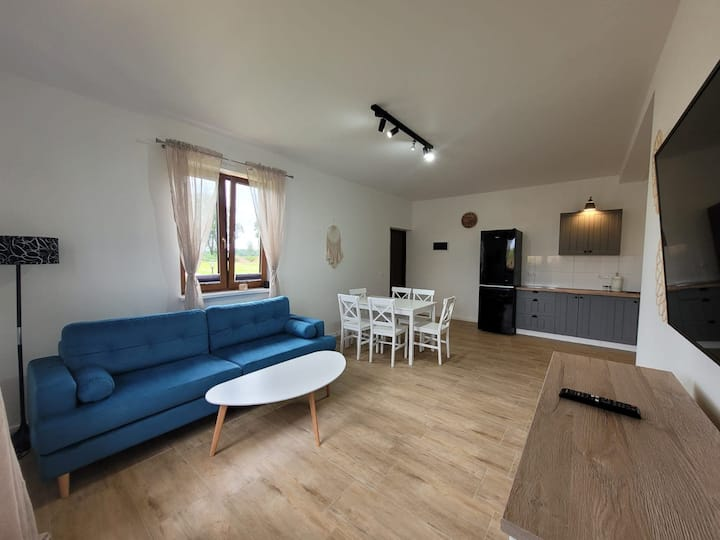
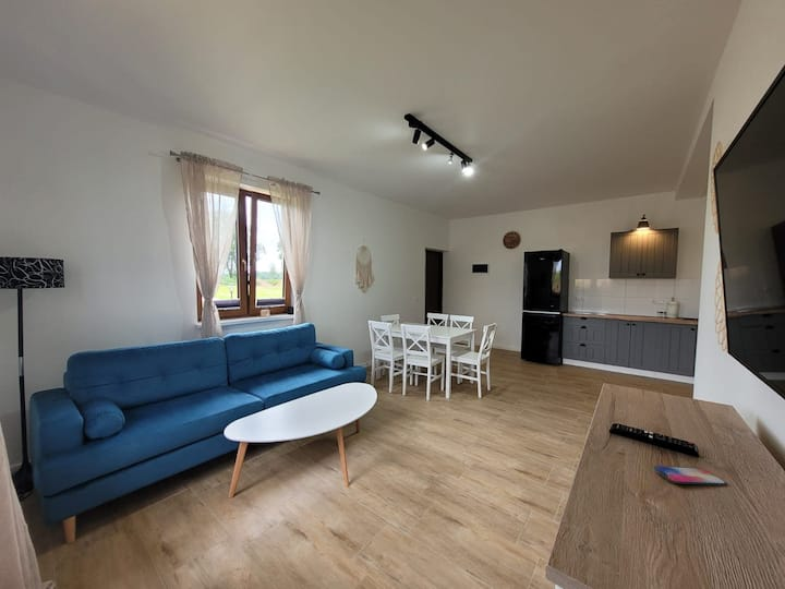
+ smartphone [653,466,727,486]
